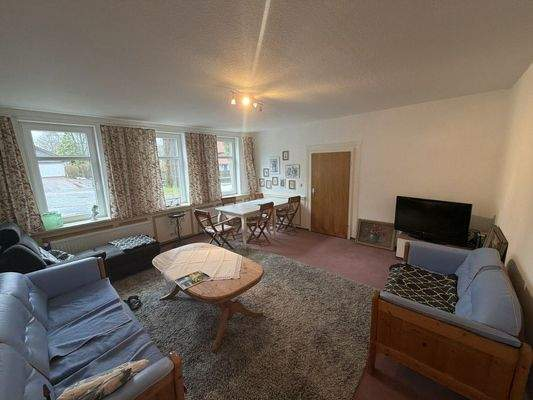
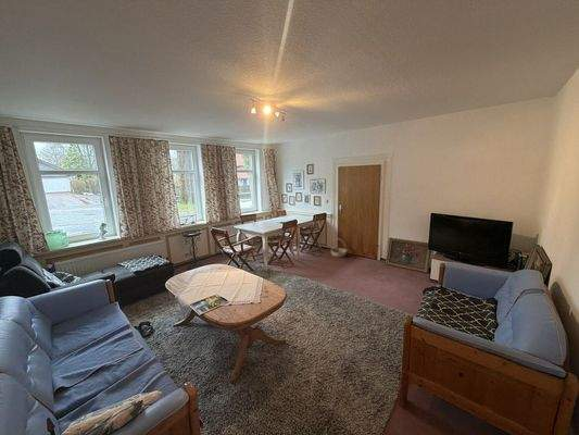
+ basket [329,237,349,258]
